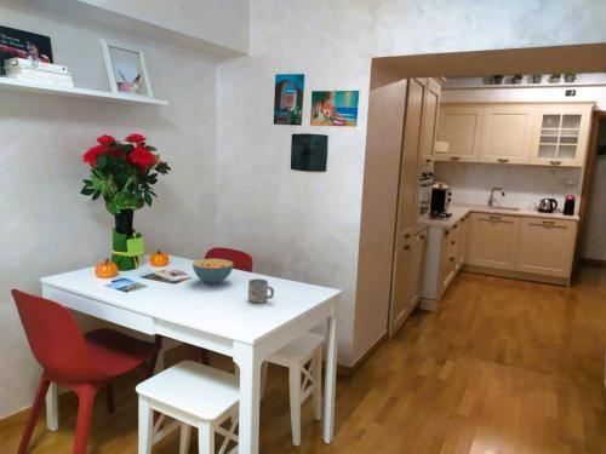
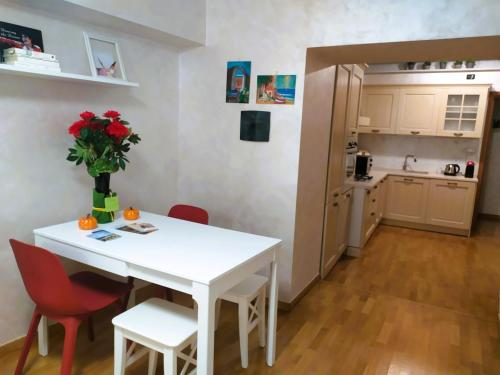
- mug [247,277,275,304]
- cereal bowl [191,258,235,285]
